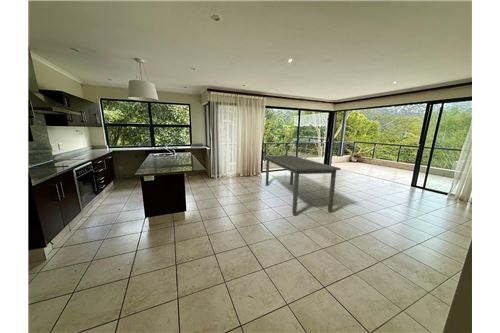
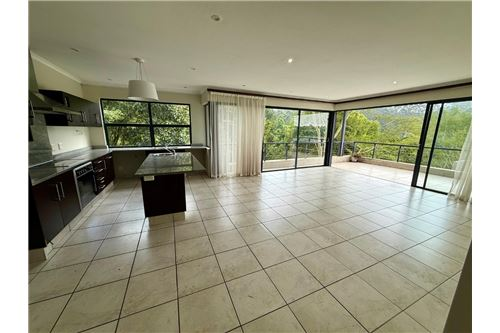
- dining table [264,155,342,215]
